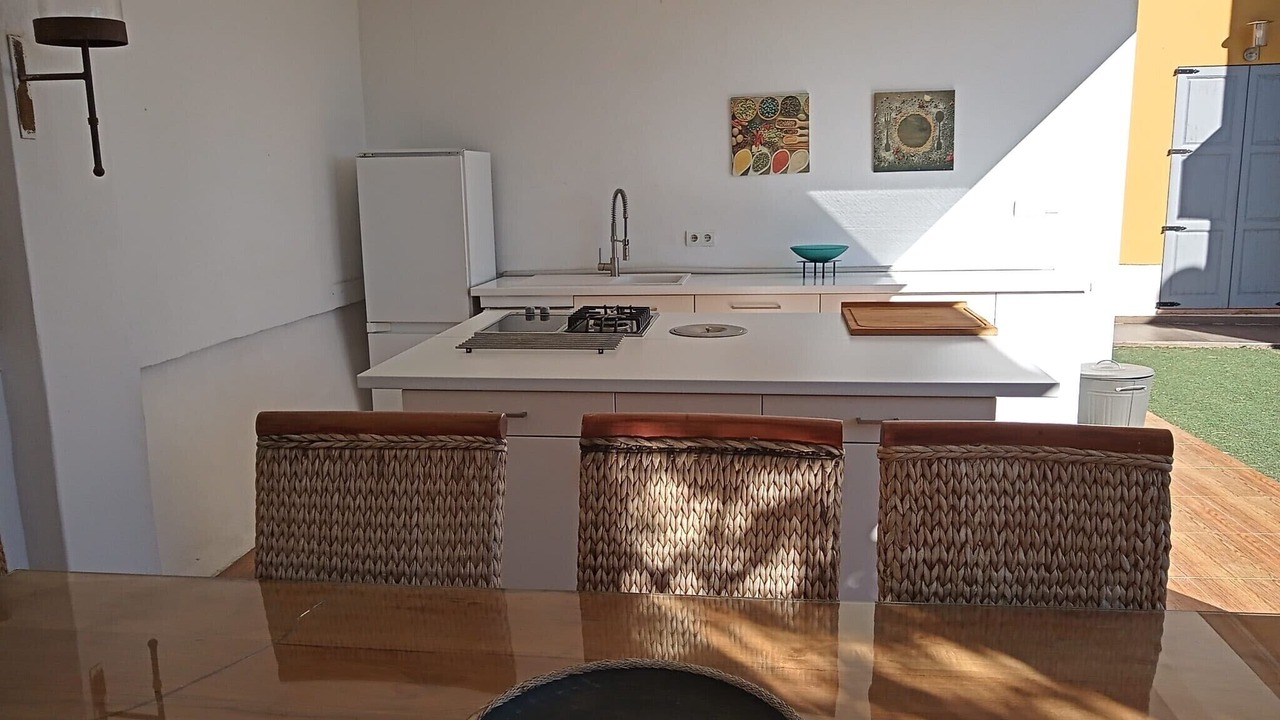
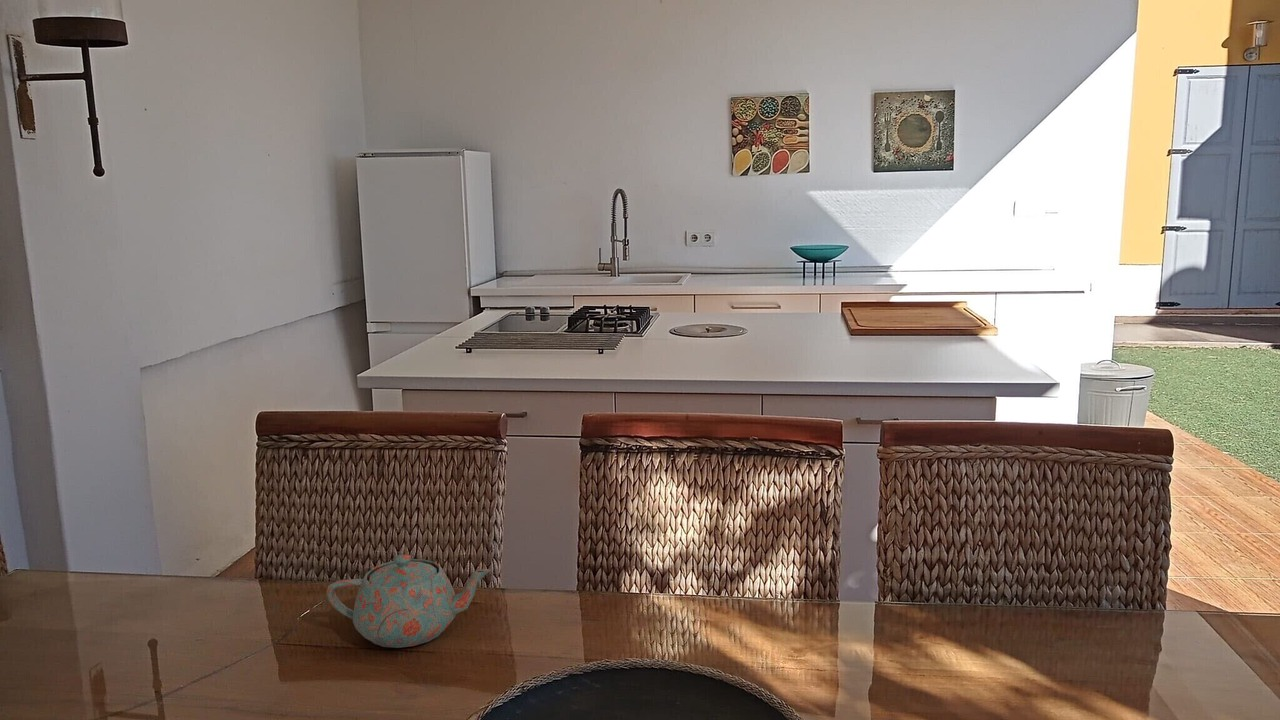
+ teapot [326,553,492,649]
